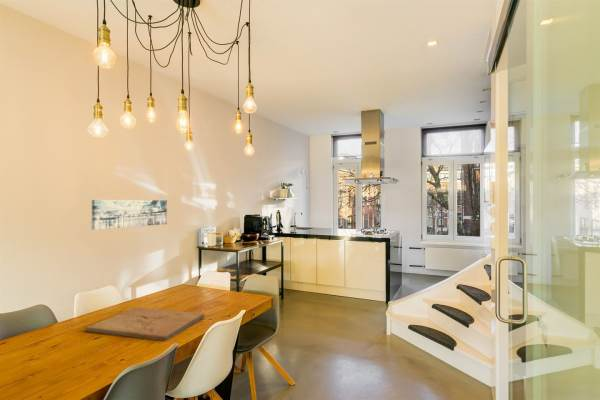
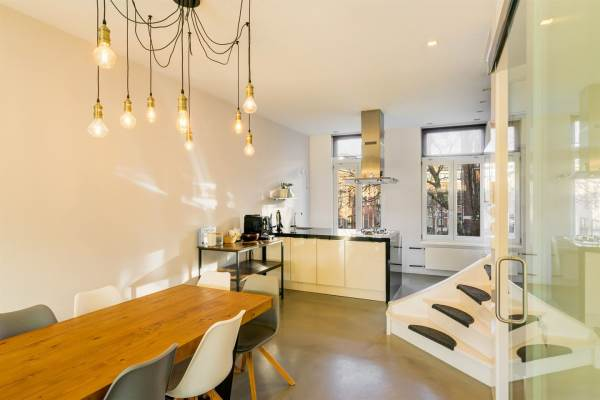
- wall art [91,199,168,231]
- cutting board [84,306,206,342]
